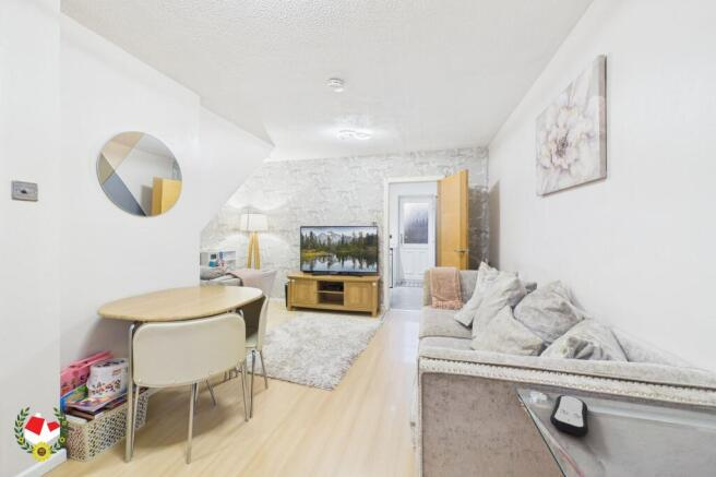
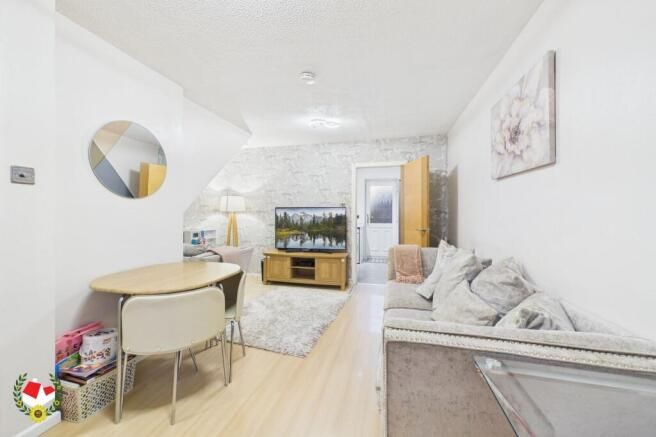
- remote control [549,394,589,437]
